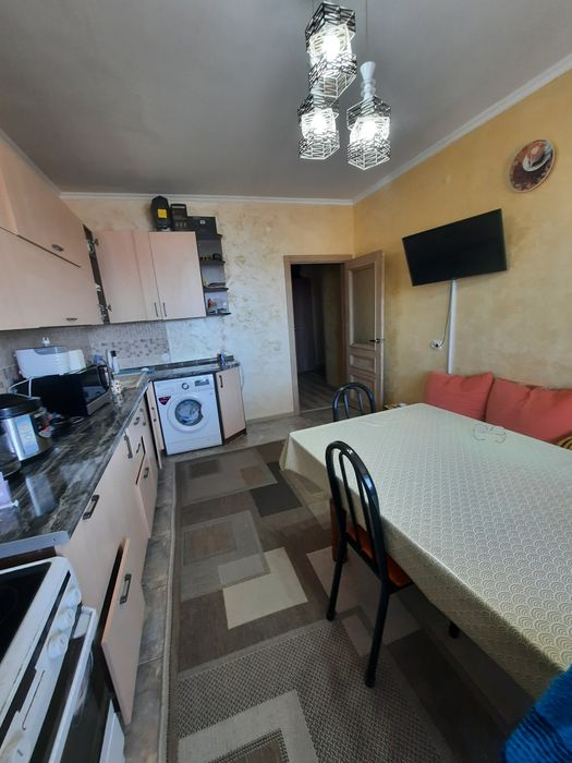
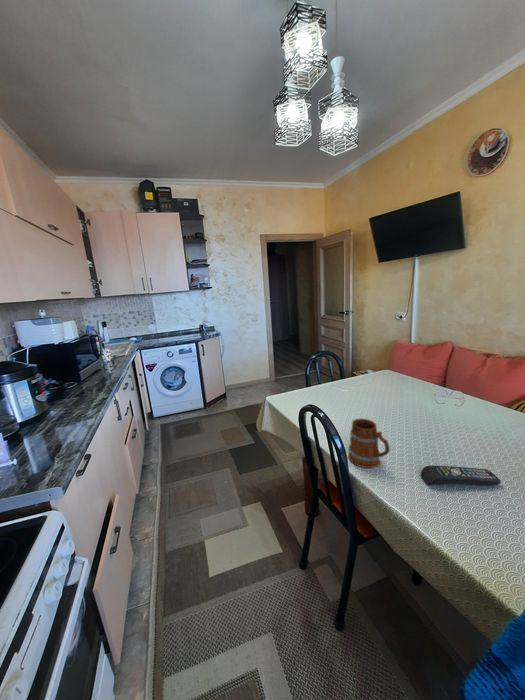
+ remote control [420,465,502,486]
+ mug [347,418,391,469]
